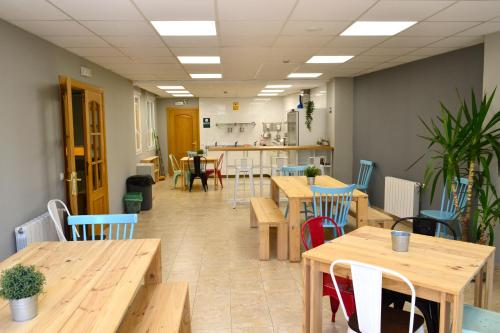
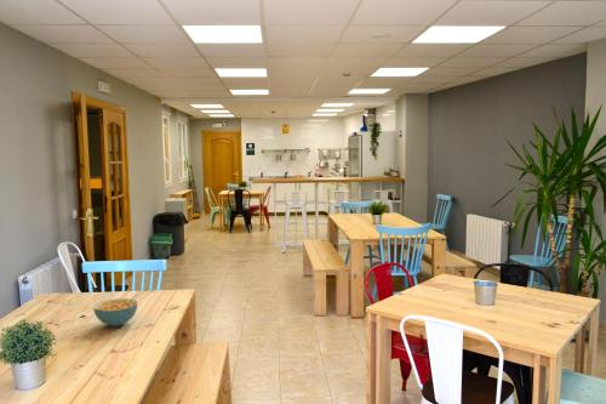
+ cereal bowl [92,297,139,328]
